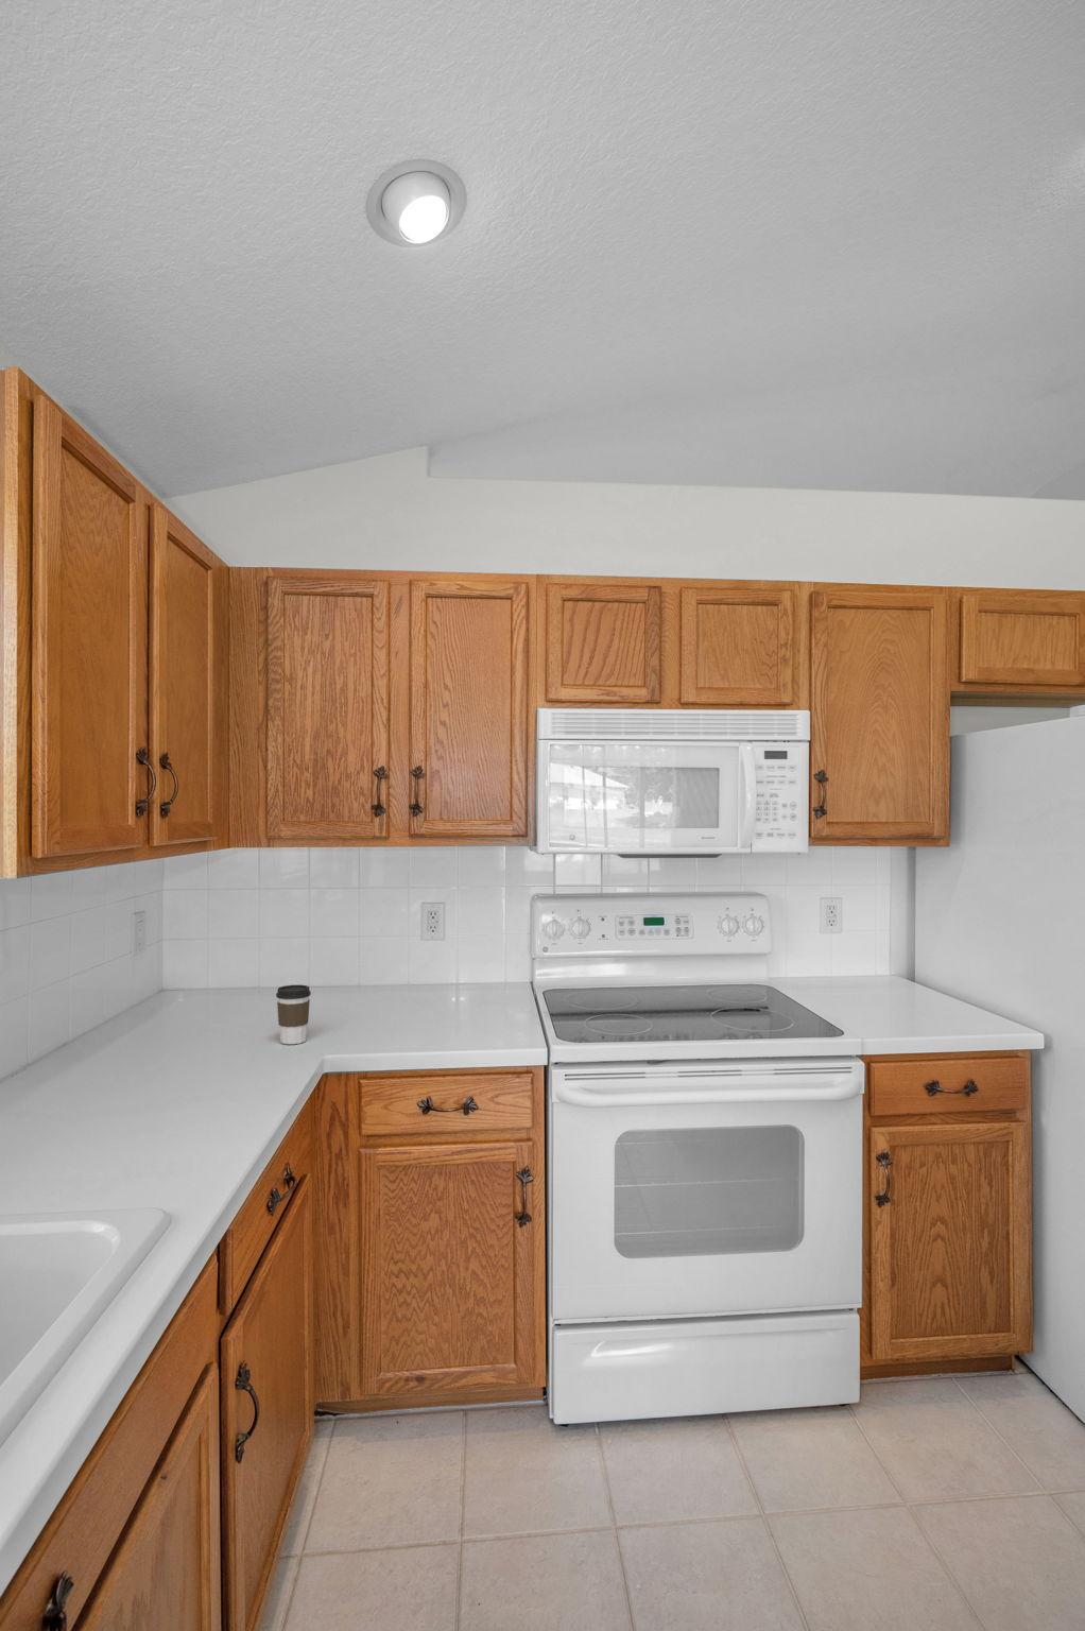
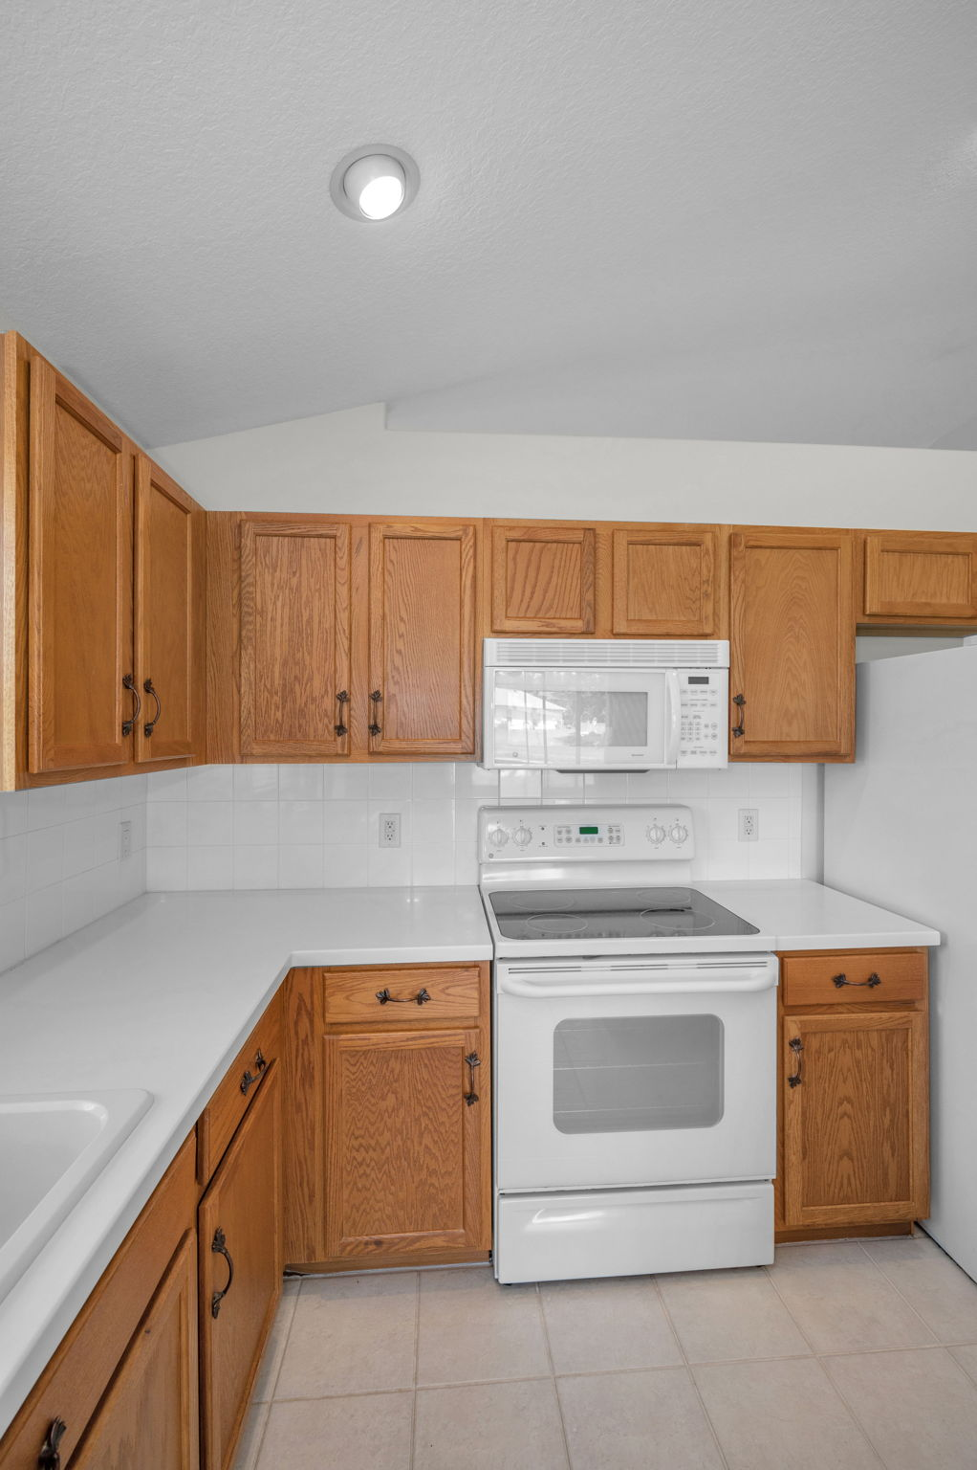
- coffee cup [275,984,312,1045]
